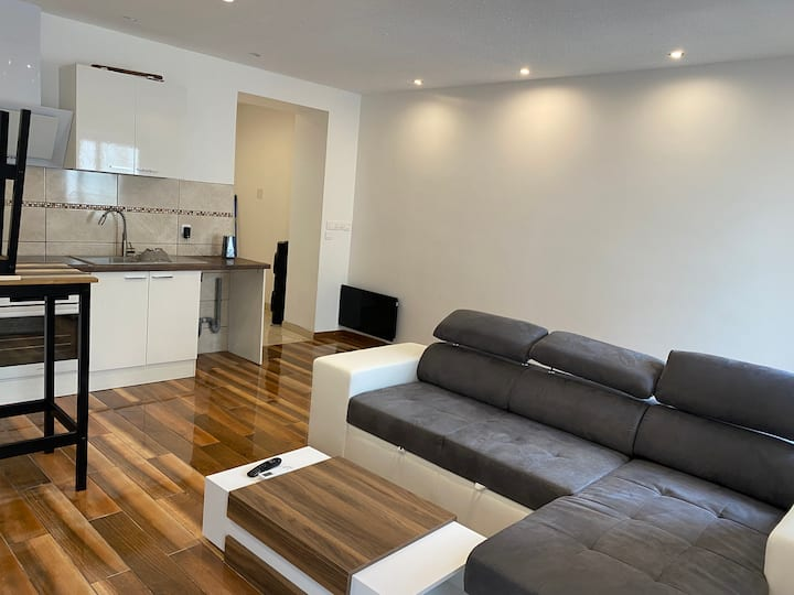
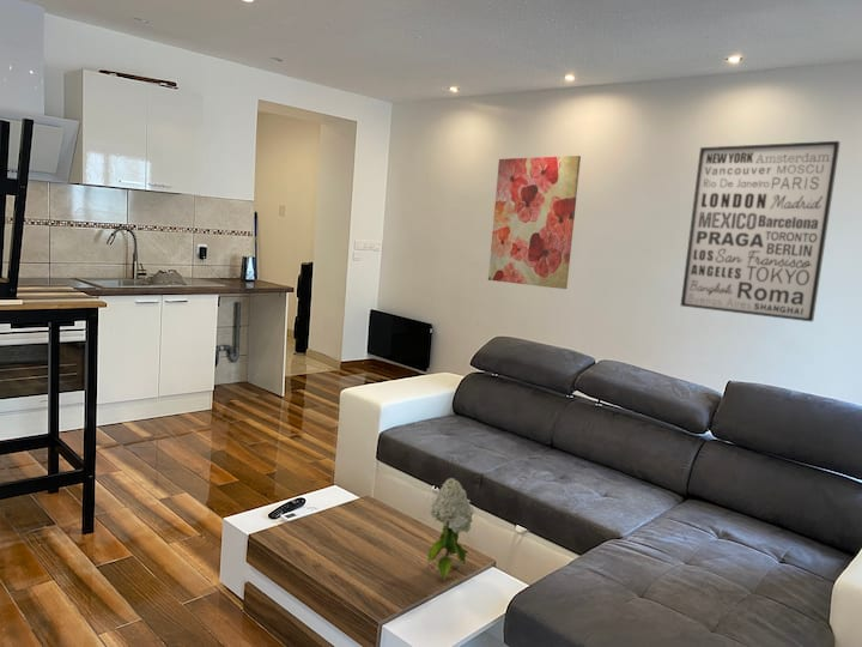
+ wall art [487,155,582,290]
+ flower [427,477,476,581]
+ wall art [680,140,842,322]
